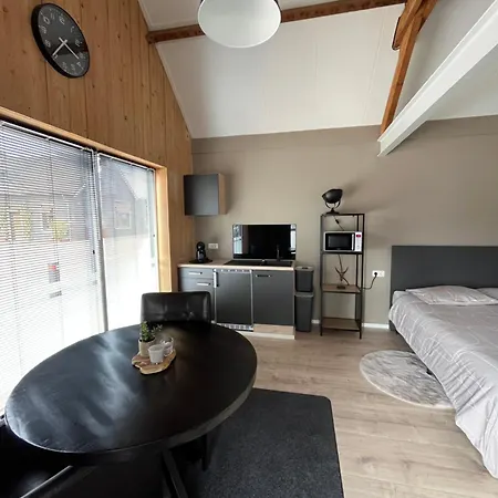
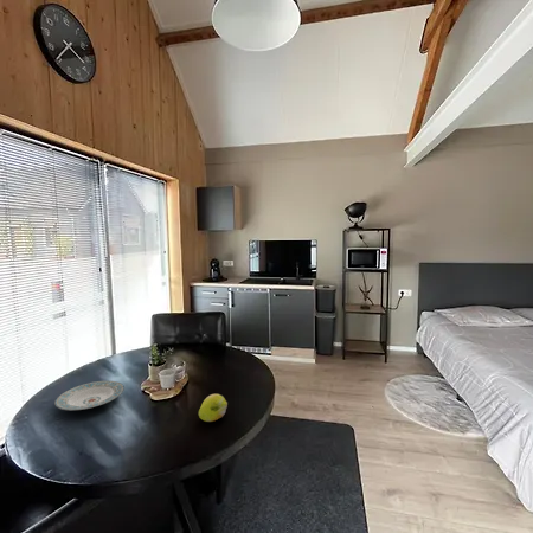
+ fruit [198,393,229,423]
+ plate [53,380,126,411]
